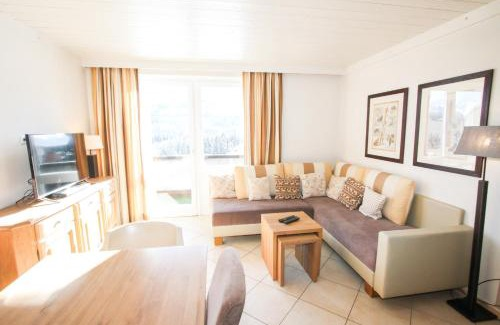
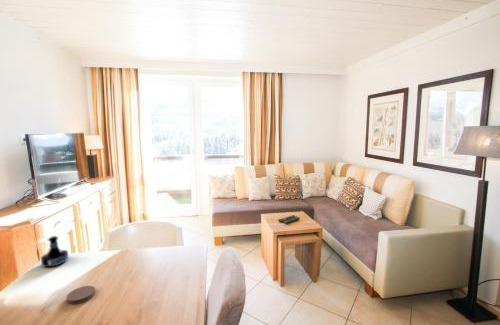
+ coaster [66,285,96,305]
+ tequila bottle [40,235,69,268]
